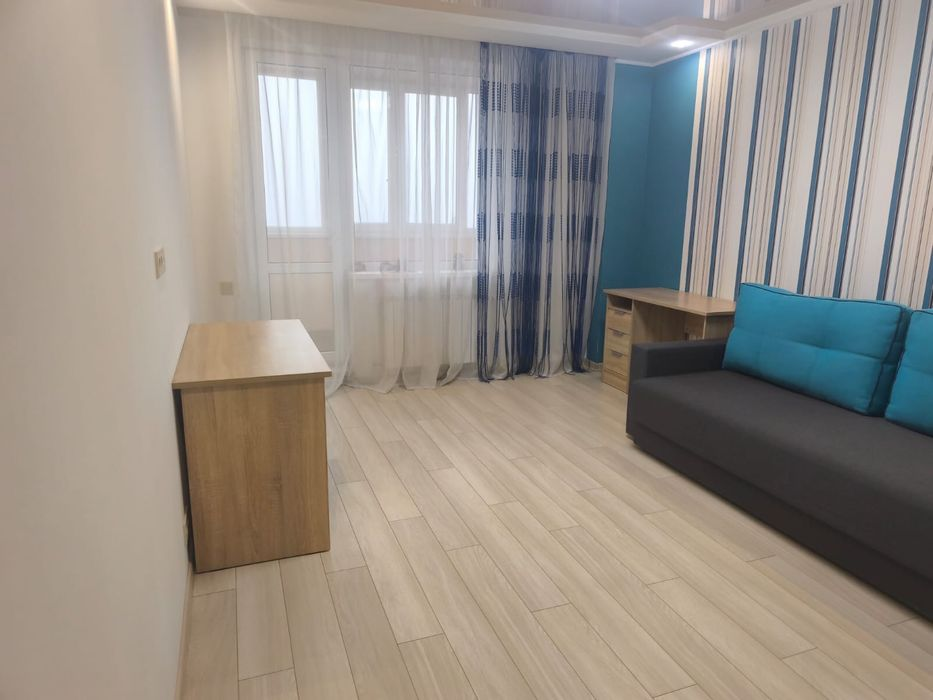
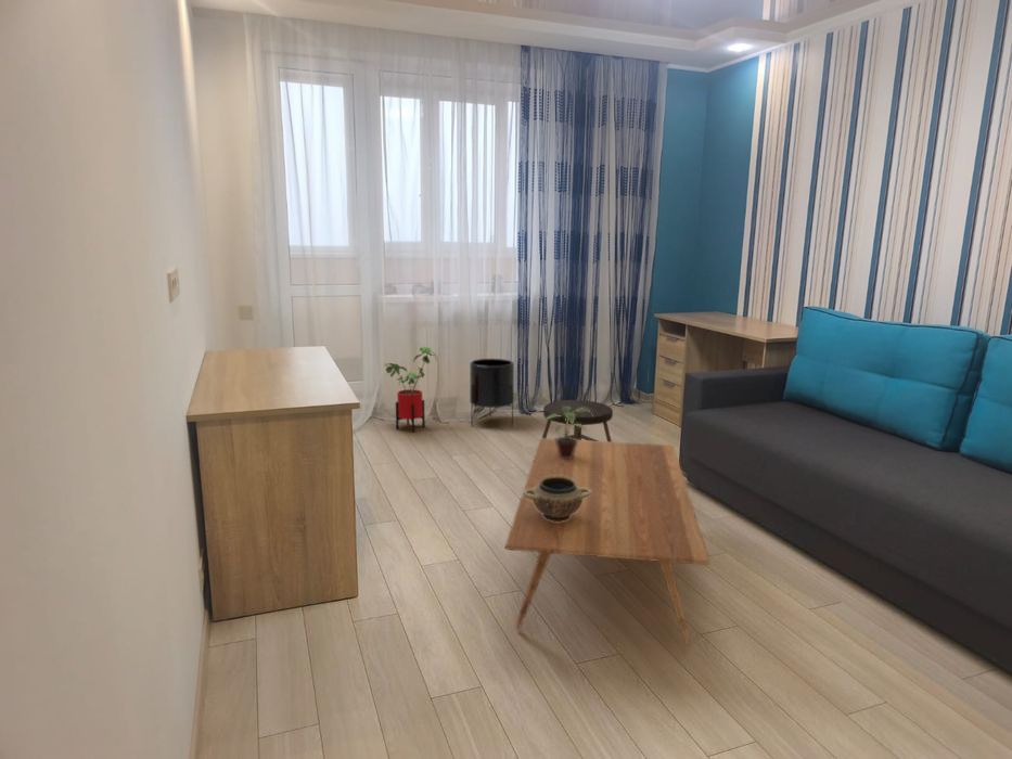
+ coffee table [504,437,712,645]
+ stool [541,399,614,442]
+ ceramic bowl [522,476,592,522]
+ house plant [383,345,438,433]
+ potted plant [543,407,593,459]
+ planter [469,358,515,428]
